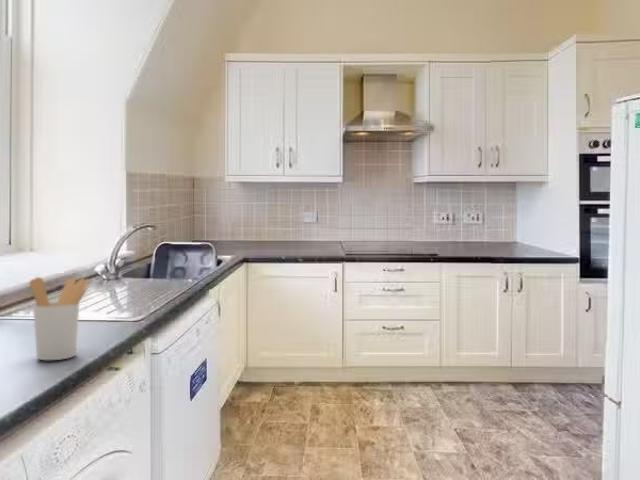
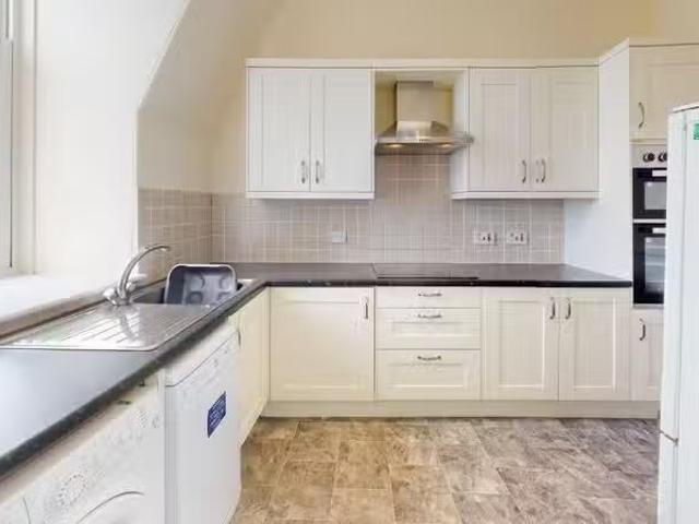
- utensil holder [28,276,91,361]
